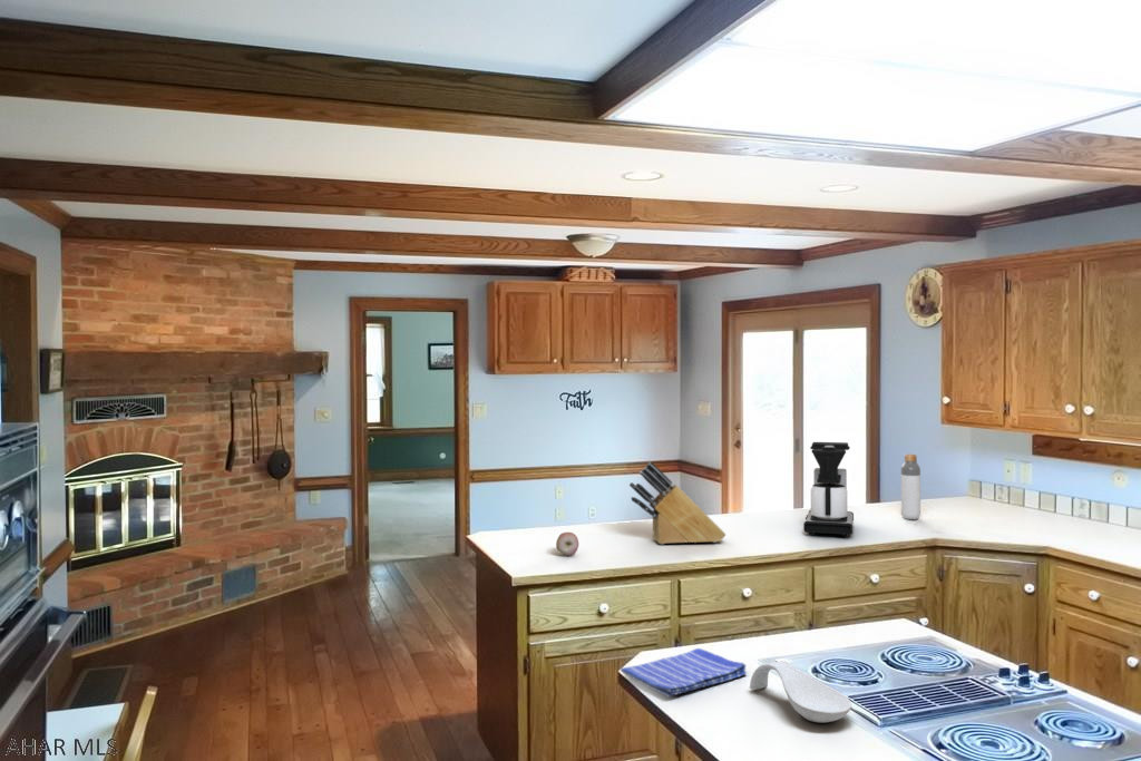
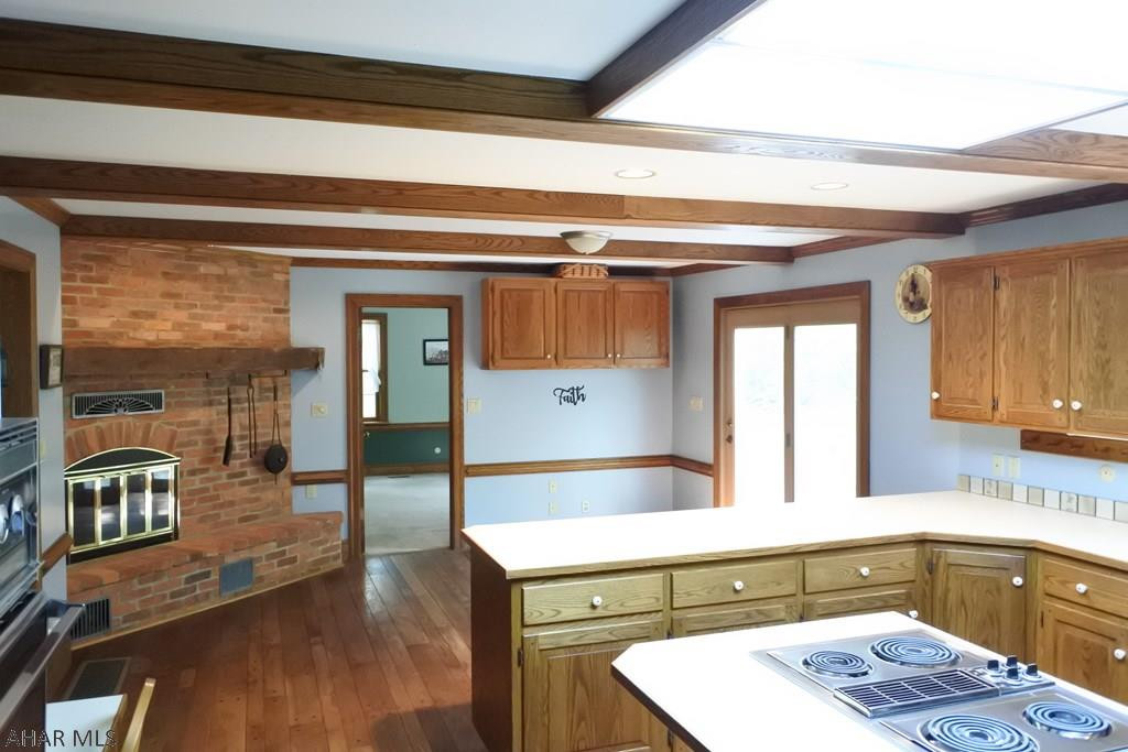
- knife block [628,460,726,546]
- fruit [555,531,579,556]
- coffee maker [802,441,855,538]
- dish towel [620,647,748,699]
- spoon rest [749,661,852,724]
- bottle [900,453,921,520]
